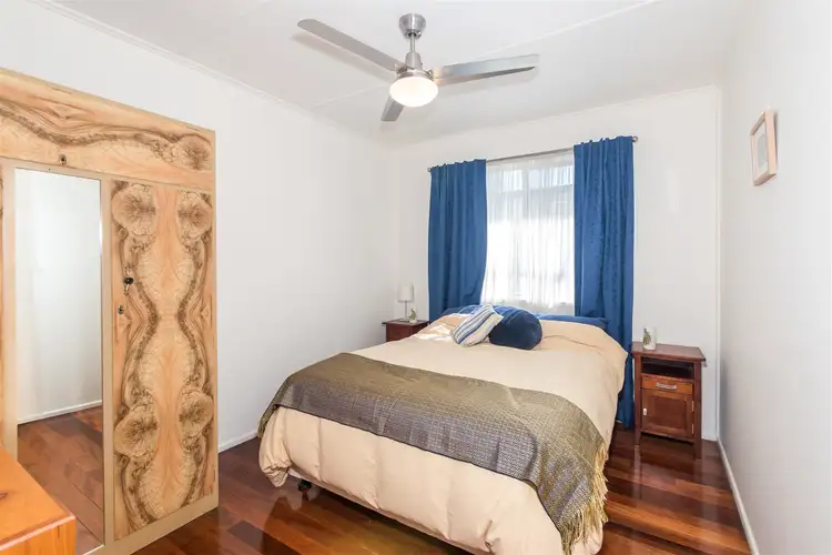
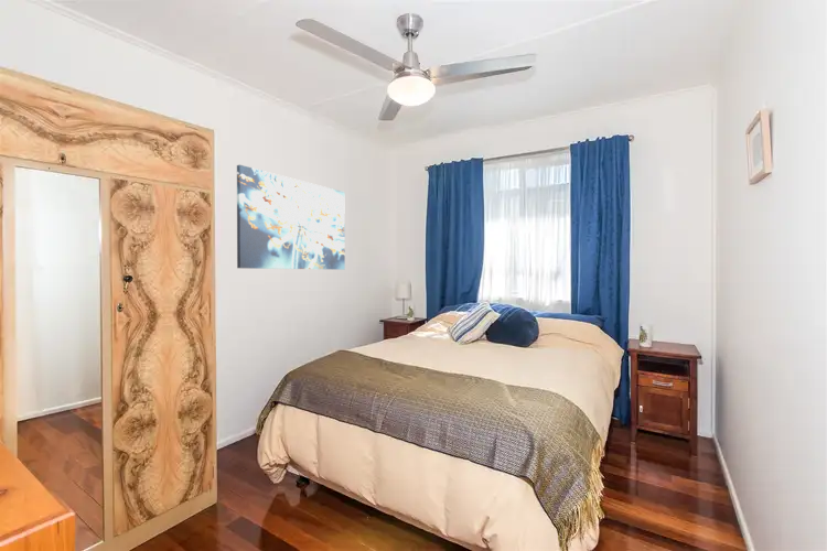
+ wall art [236,164,346,271]
